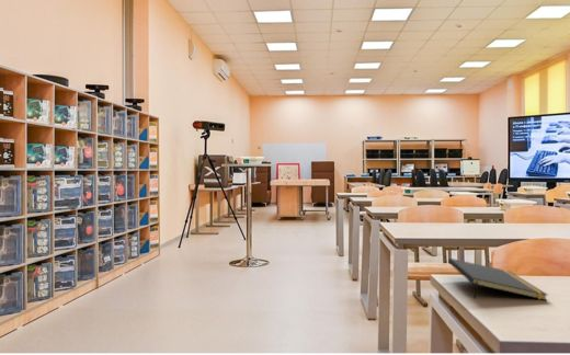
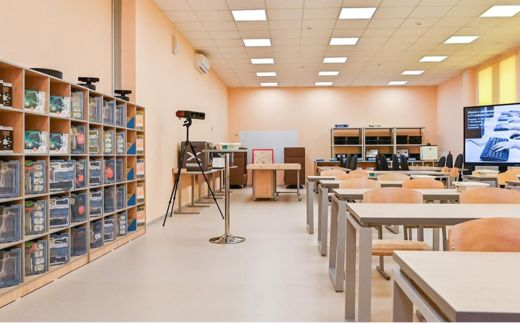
- notepad [447,257,549,301]
